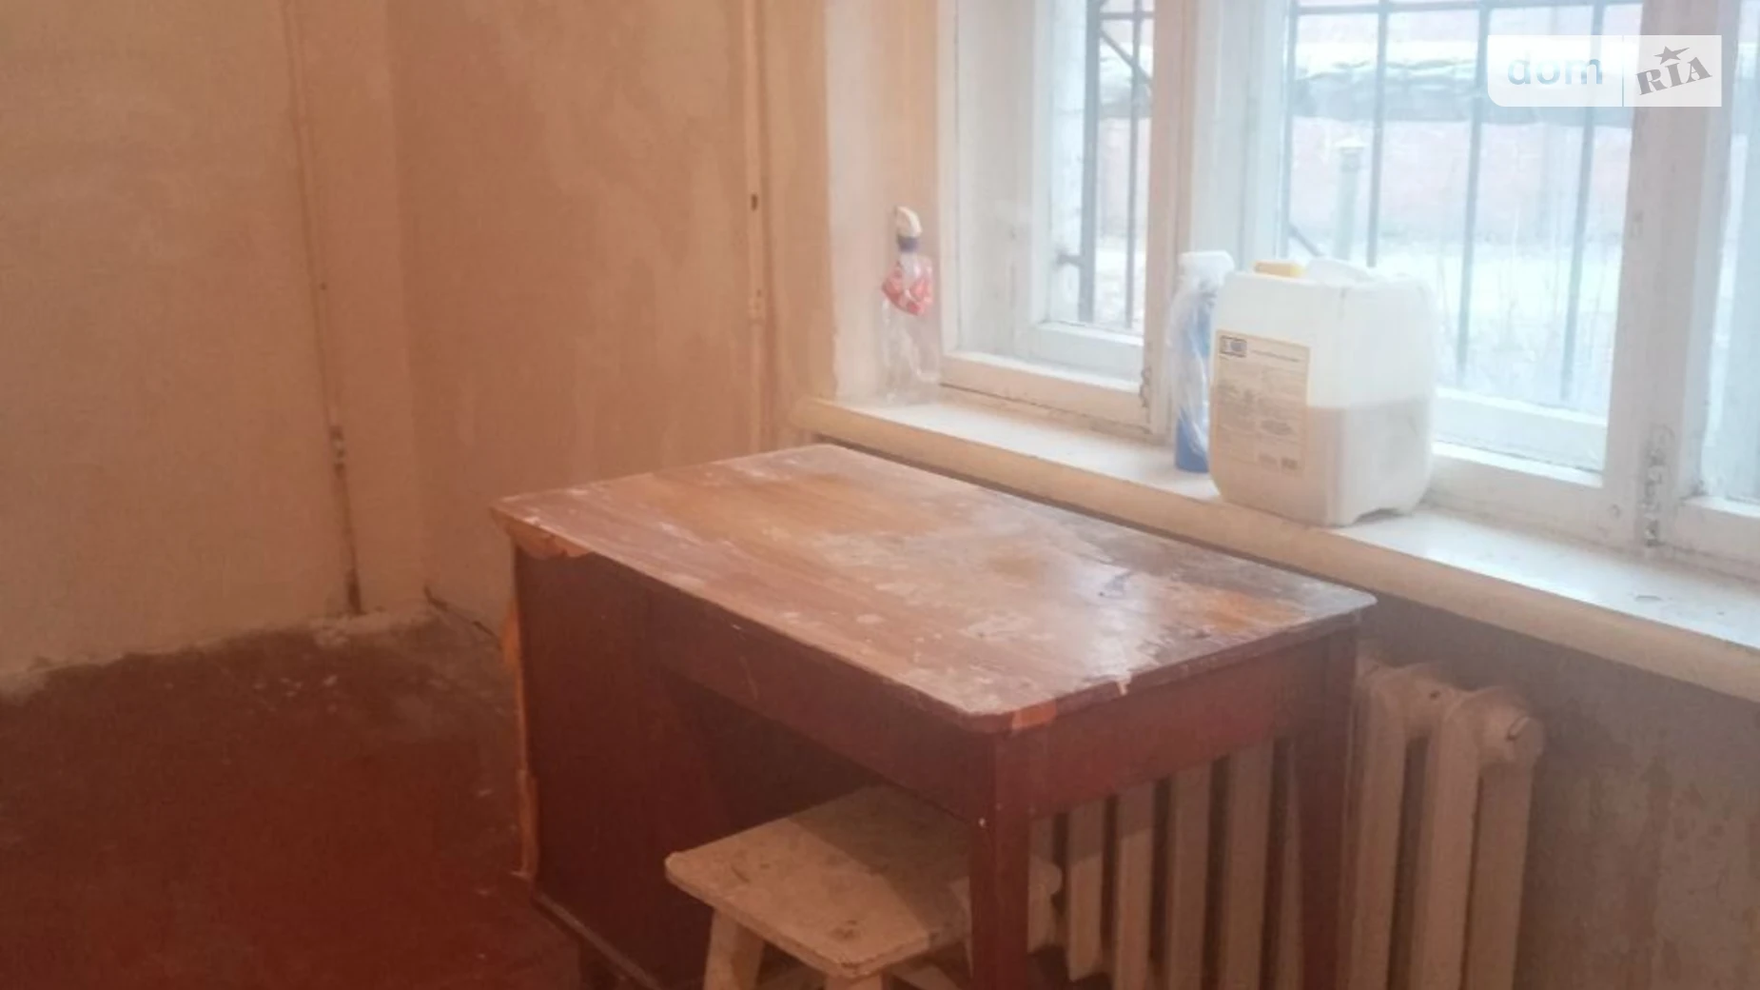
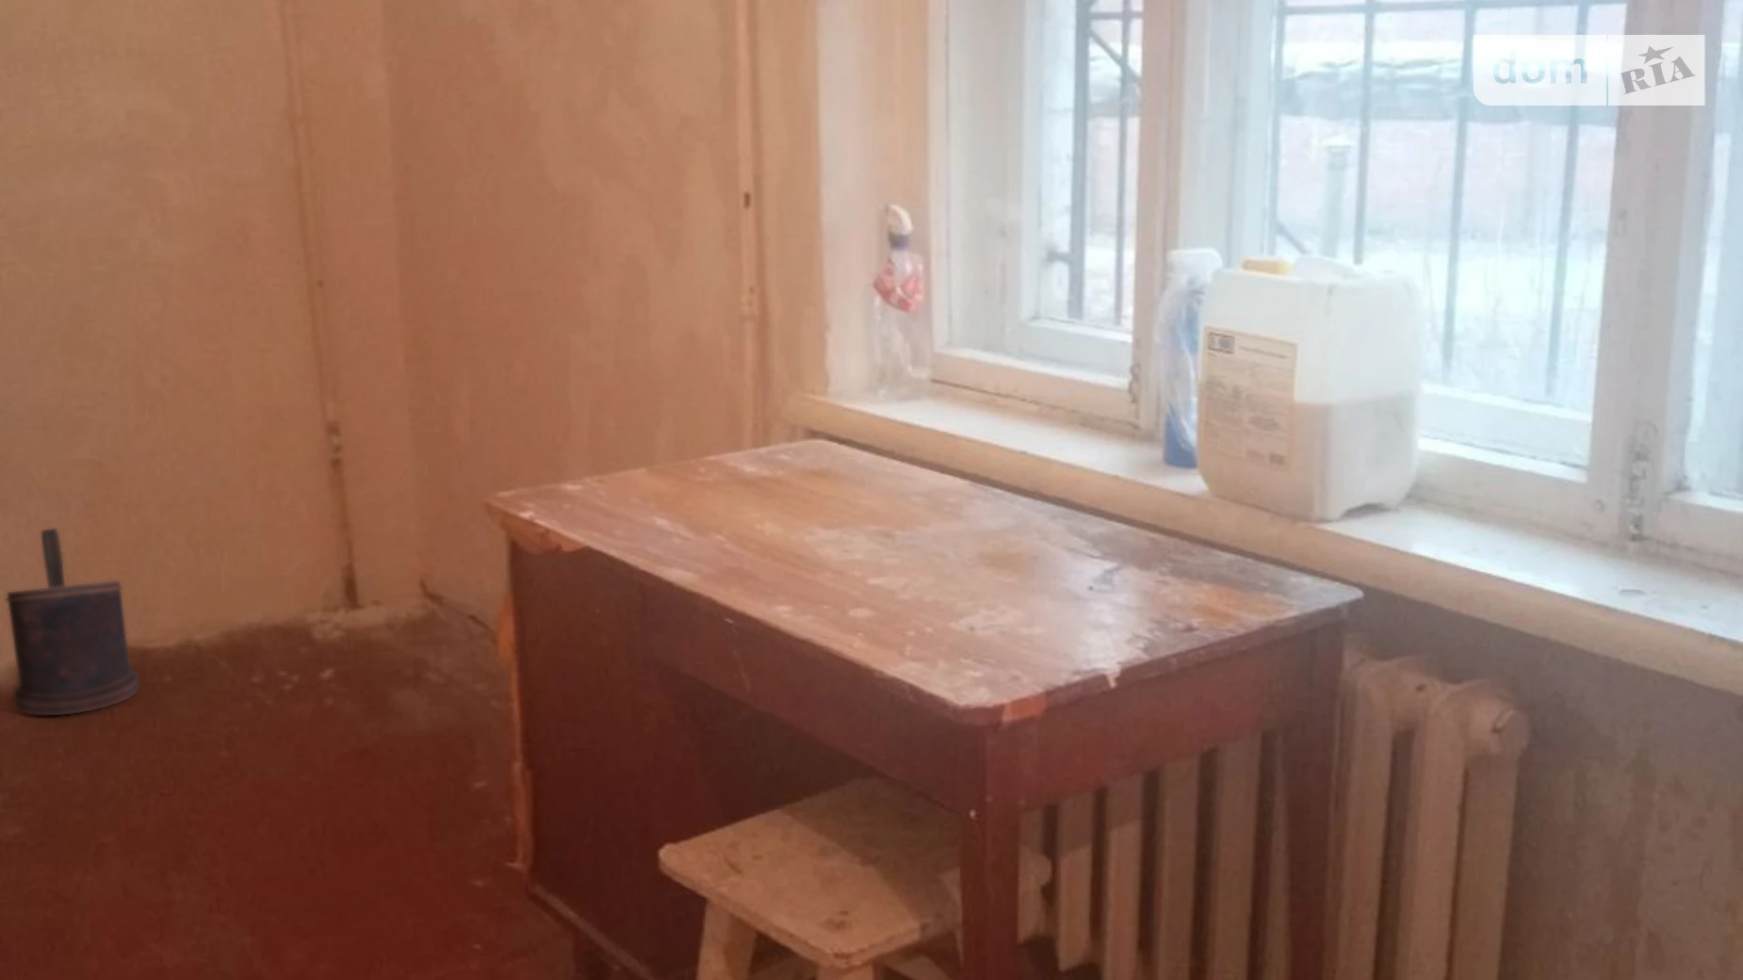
+ bucket [5,528,139,716]
